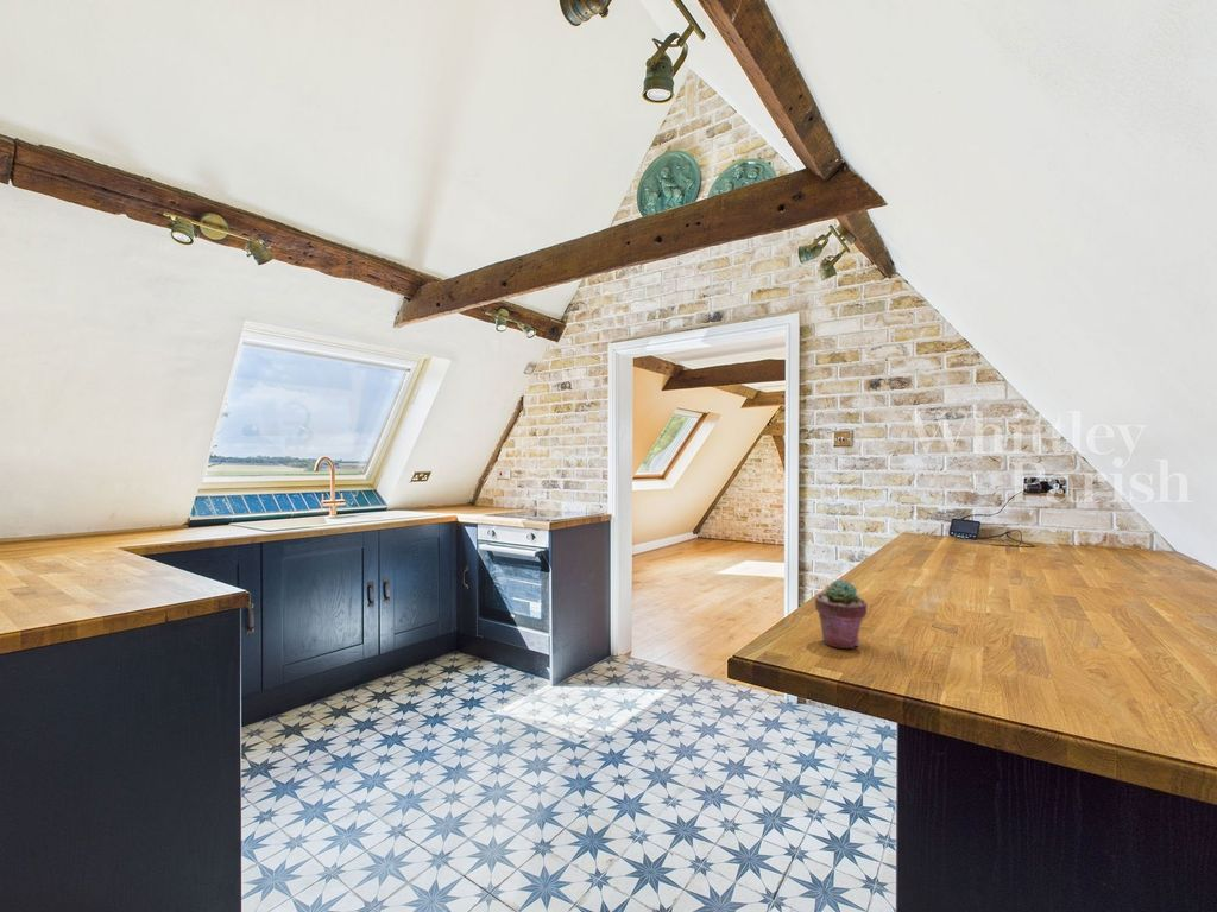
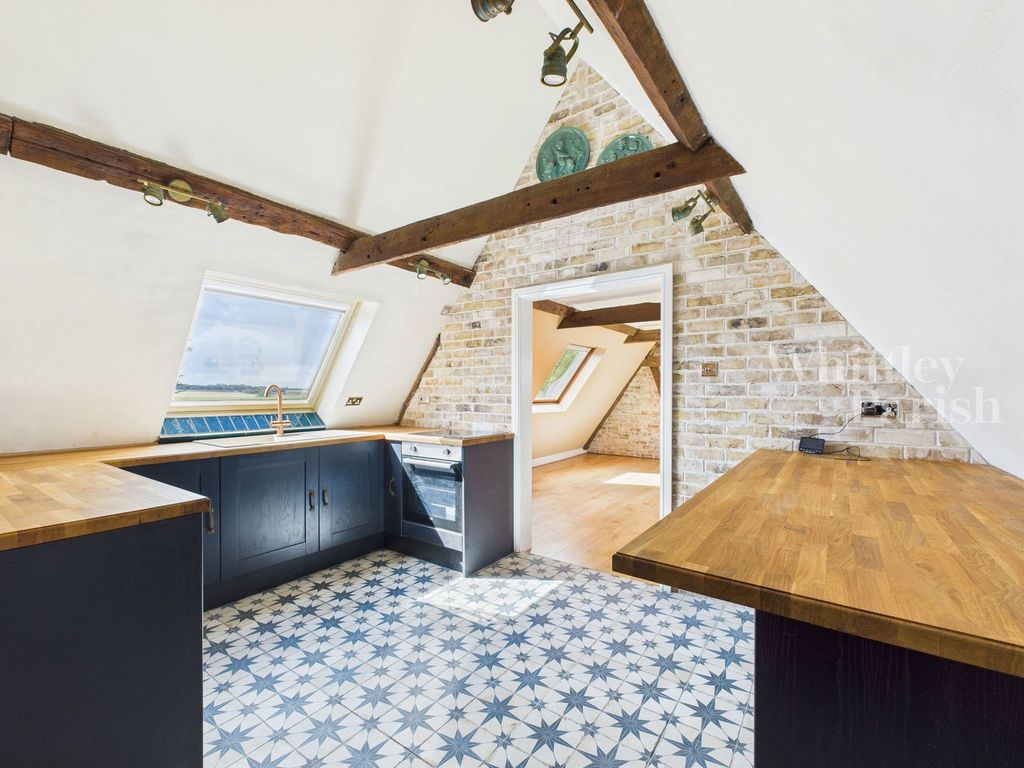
- potted succulent [814,580,869,650]
